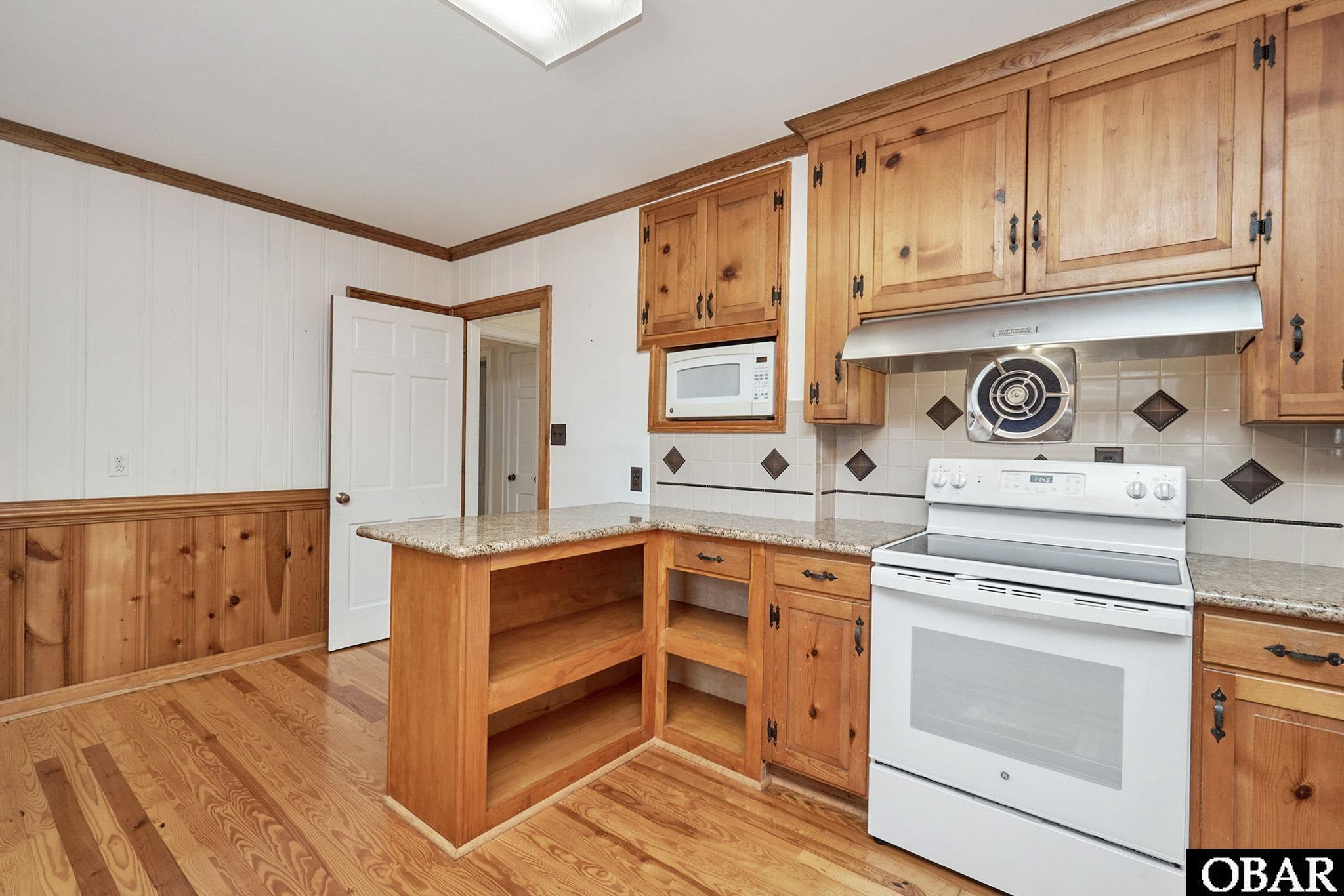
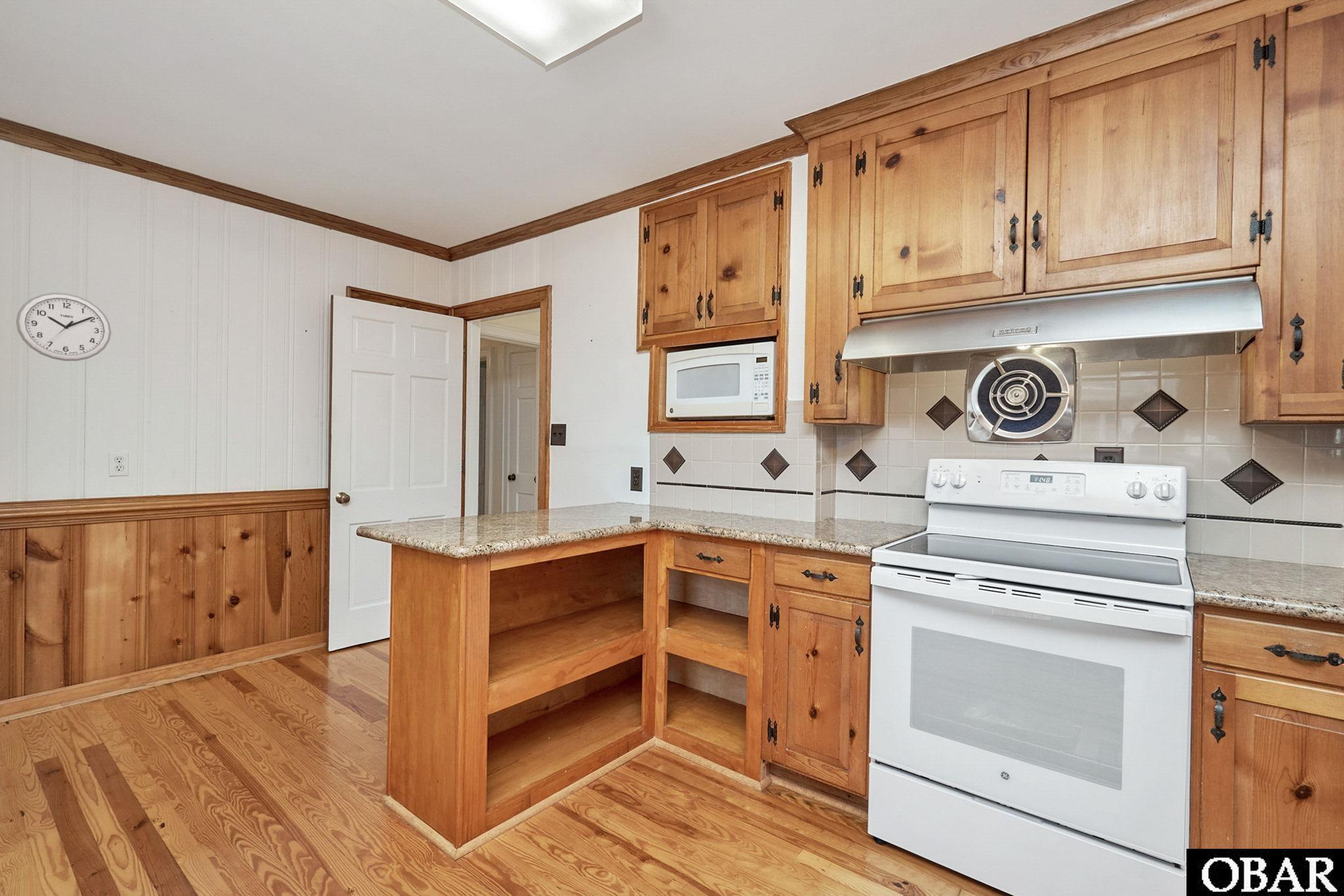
+ wall clock [15,292,112,361]
